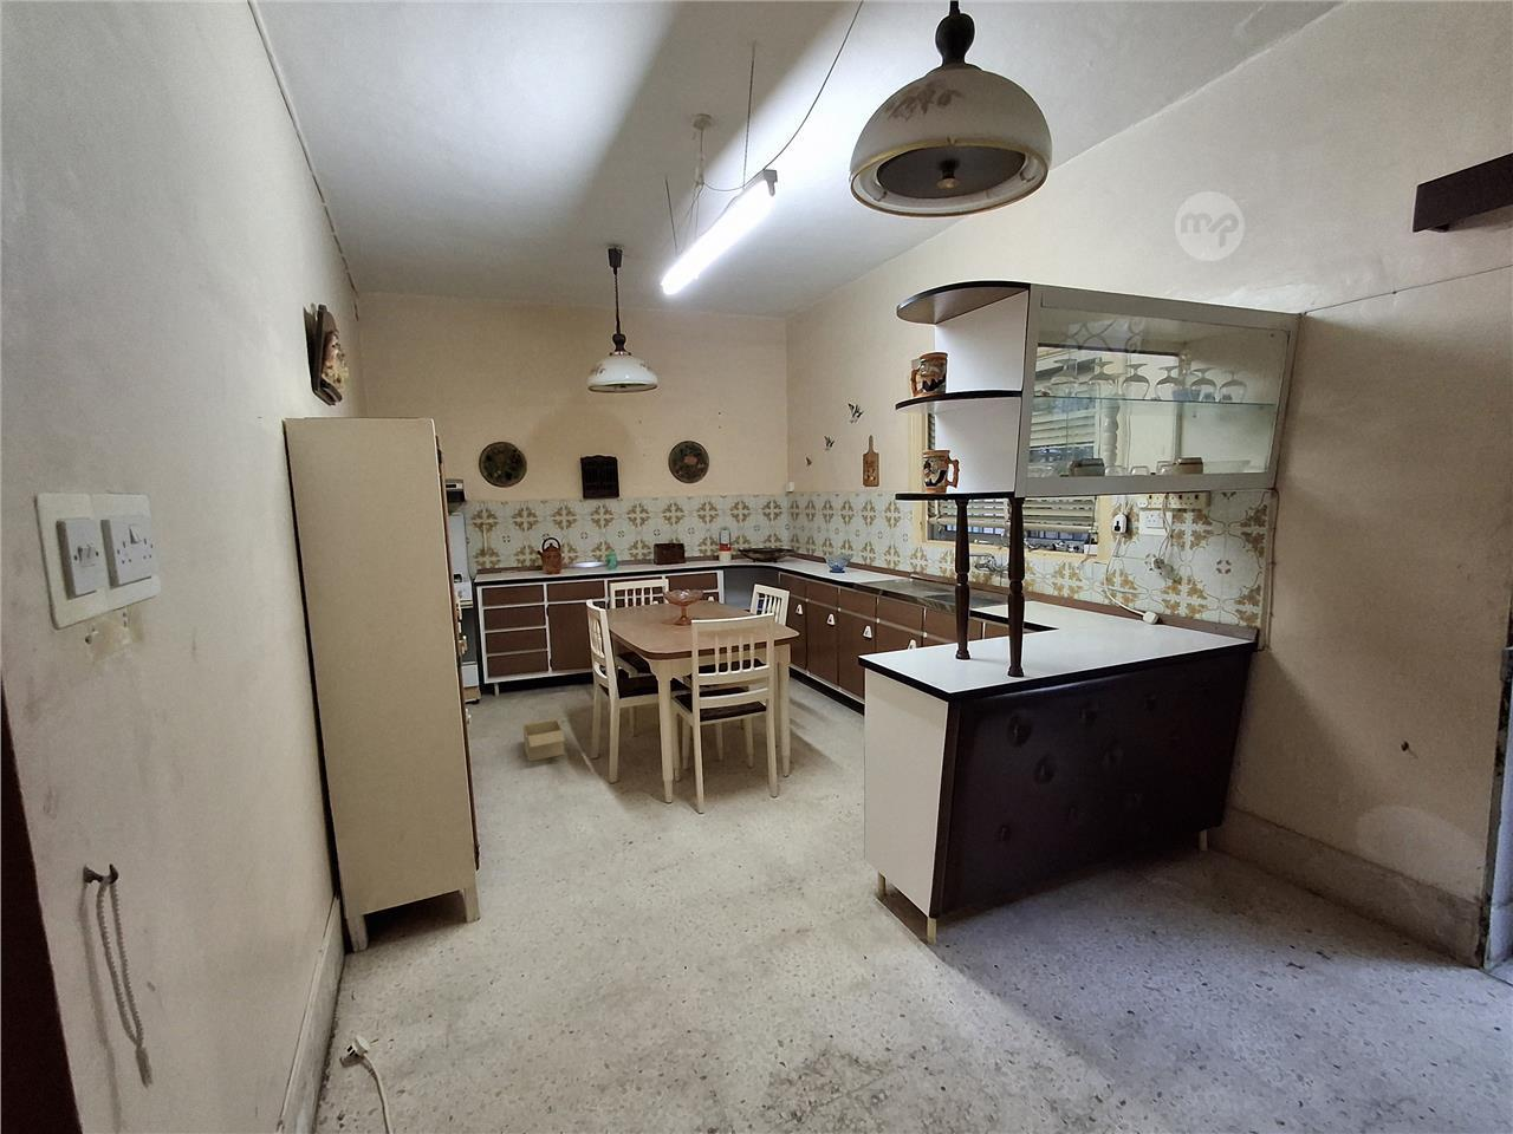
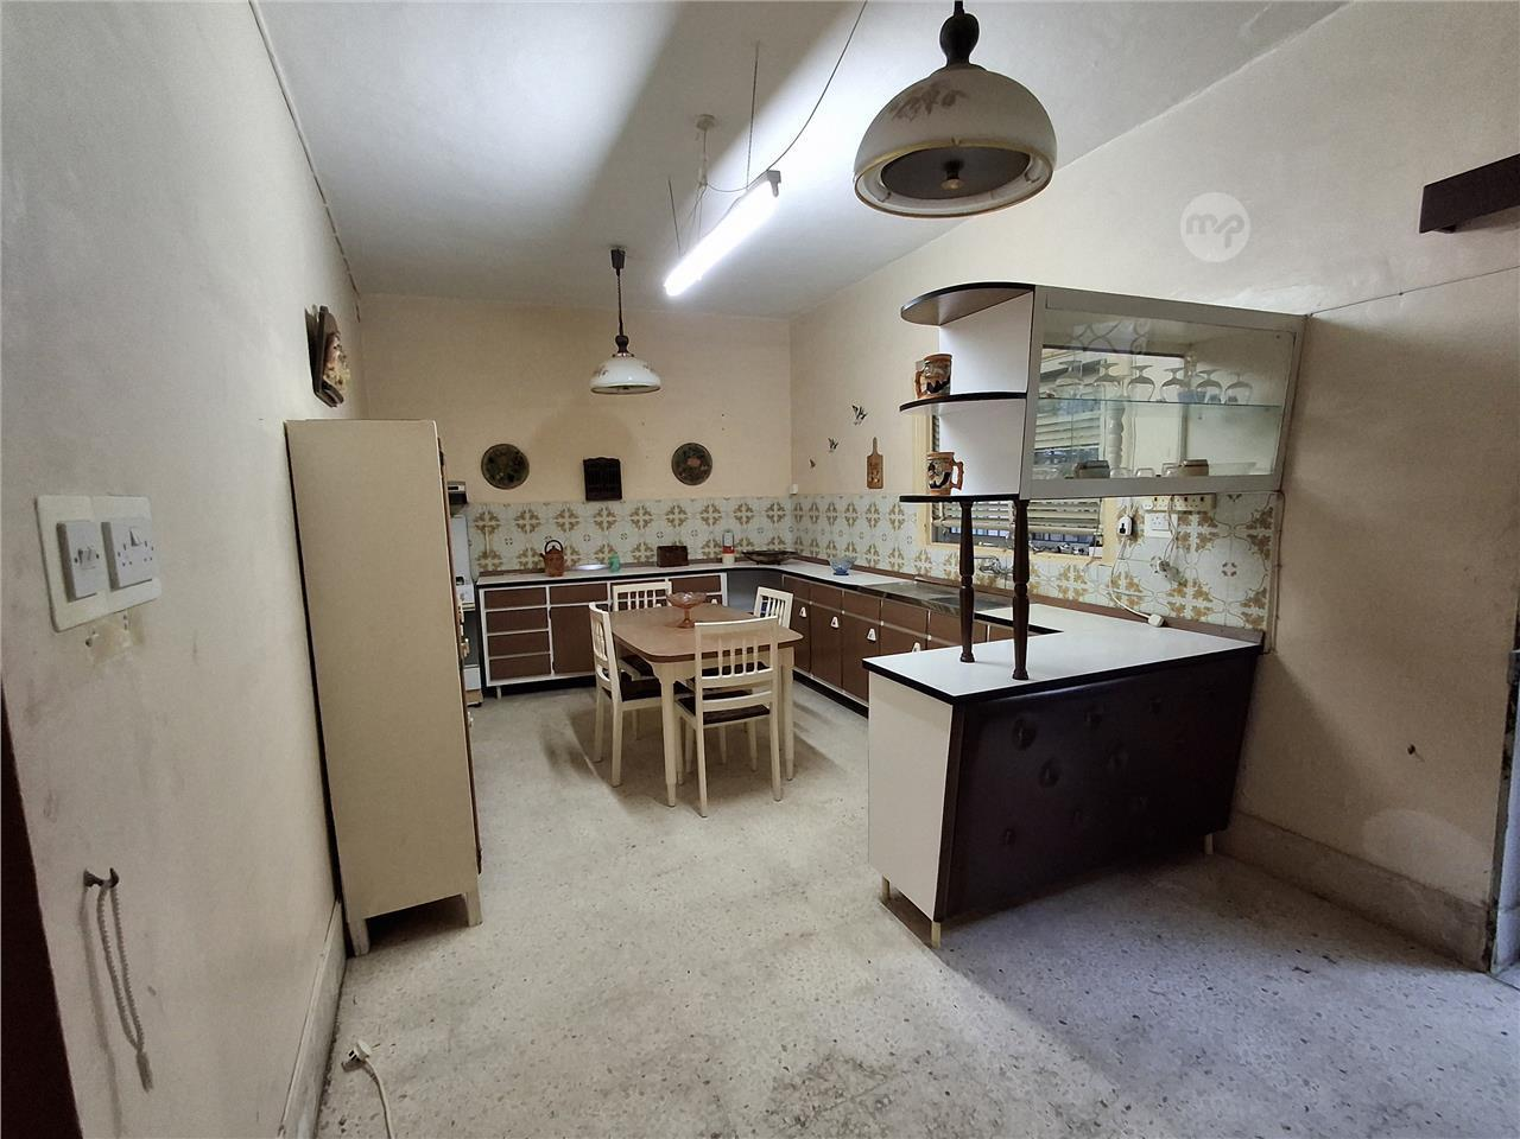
- cardboard box [522,717,566,764]
